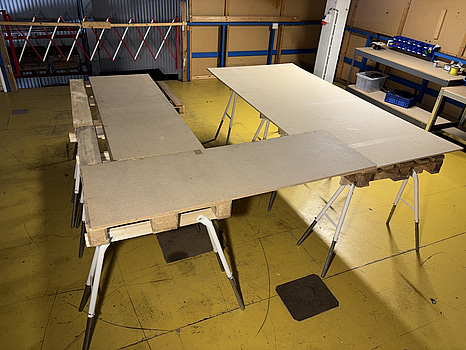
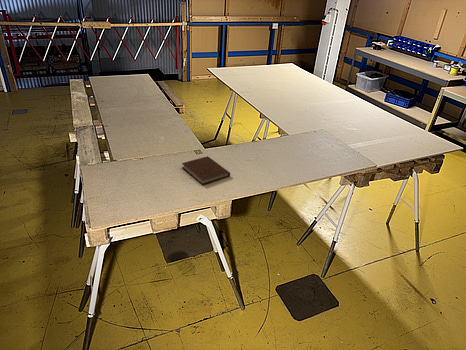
+ notebook [181,155,231,186]
